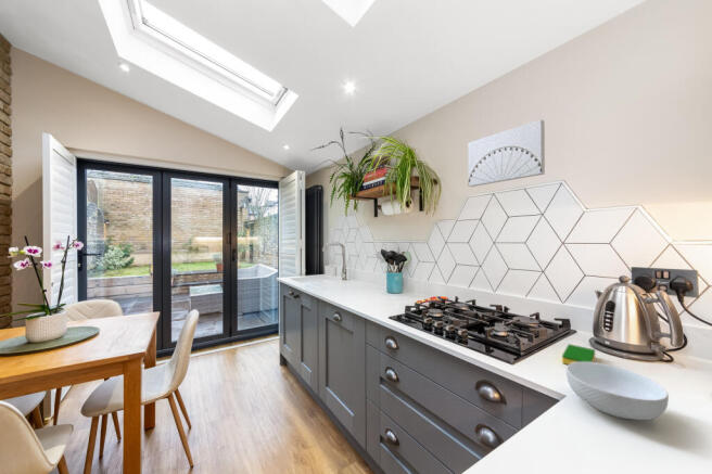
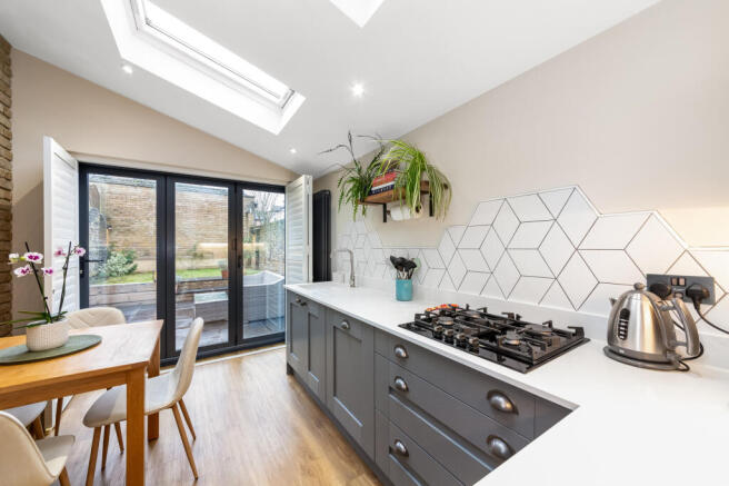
- wall art [467,118,546,188]
- cereal bowl [565,361,670,421]
- dish sponge [561,343,596,366]
